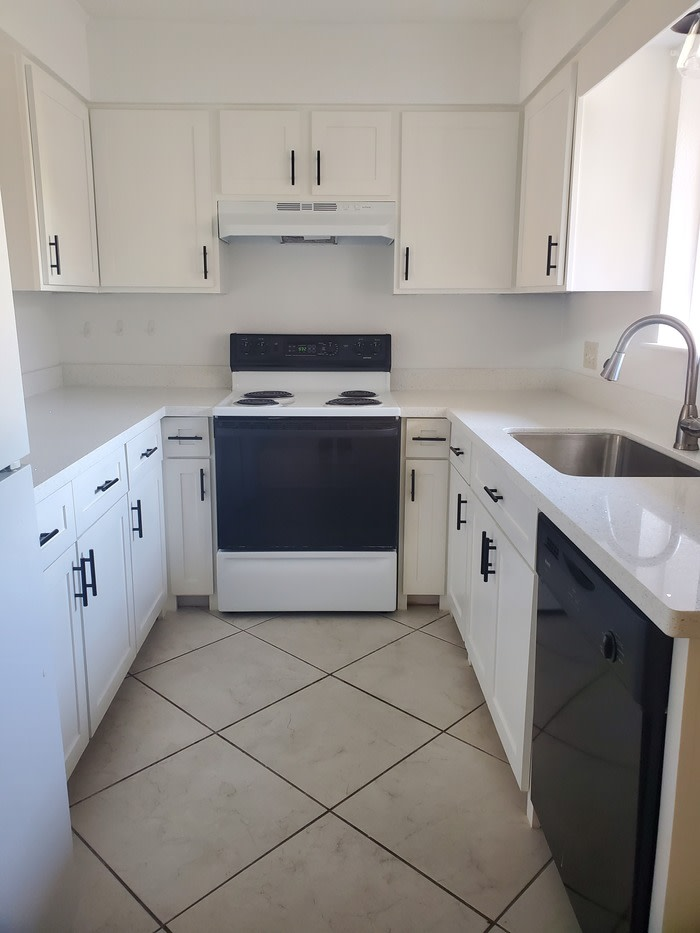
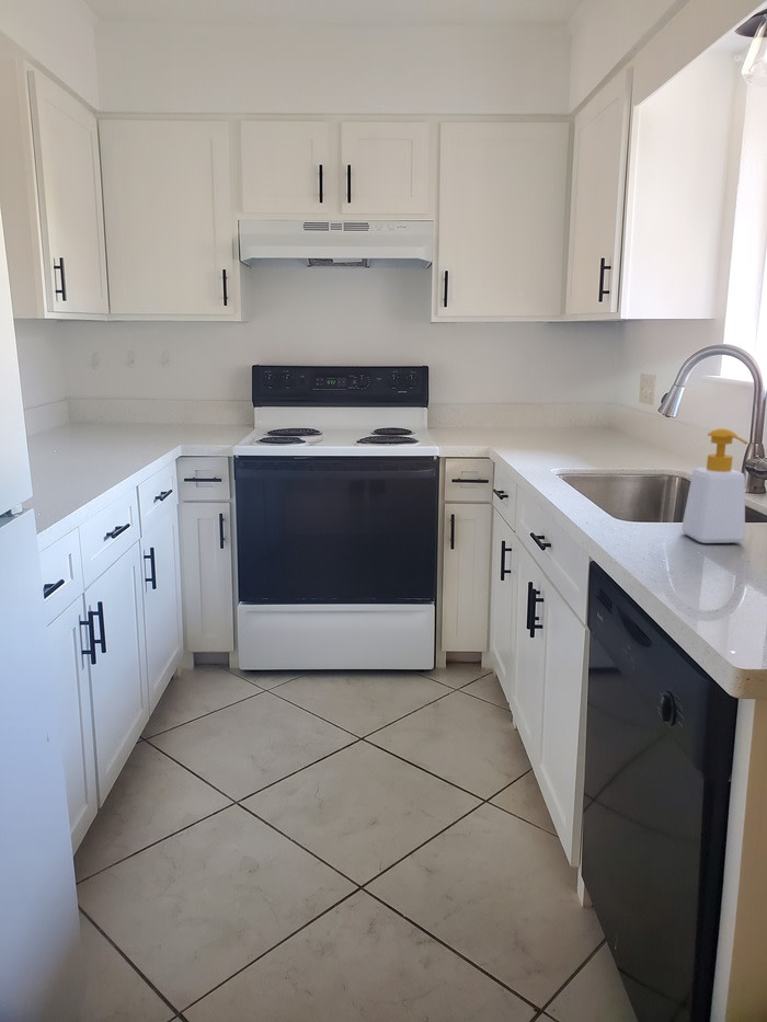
+ soap bottle [680,427,748,544]
